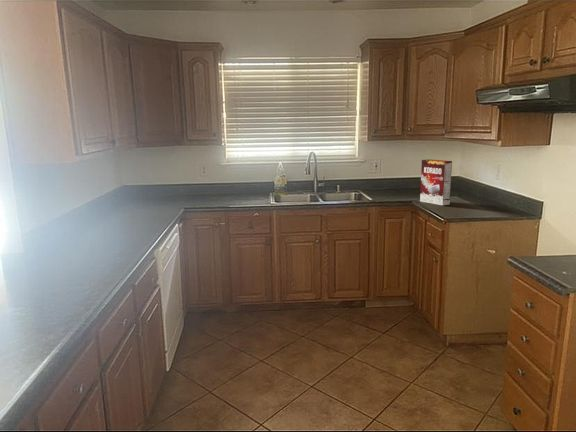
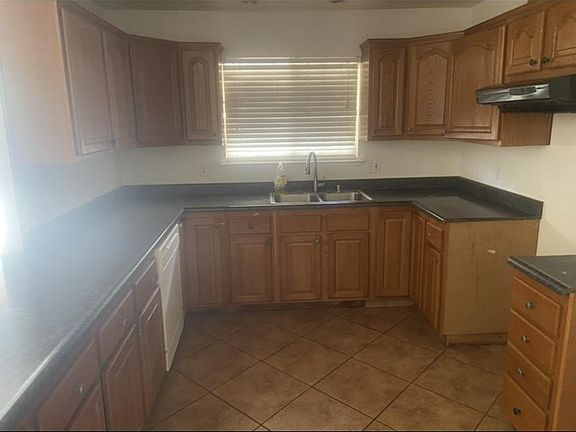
- cereal box [419,158,453,206]
